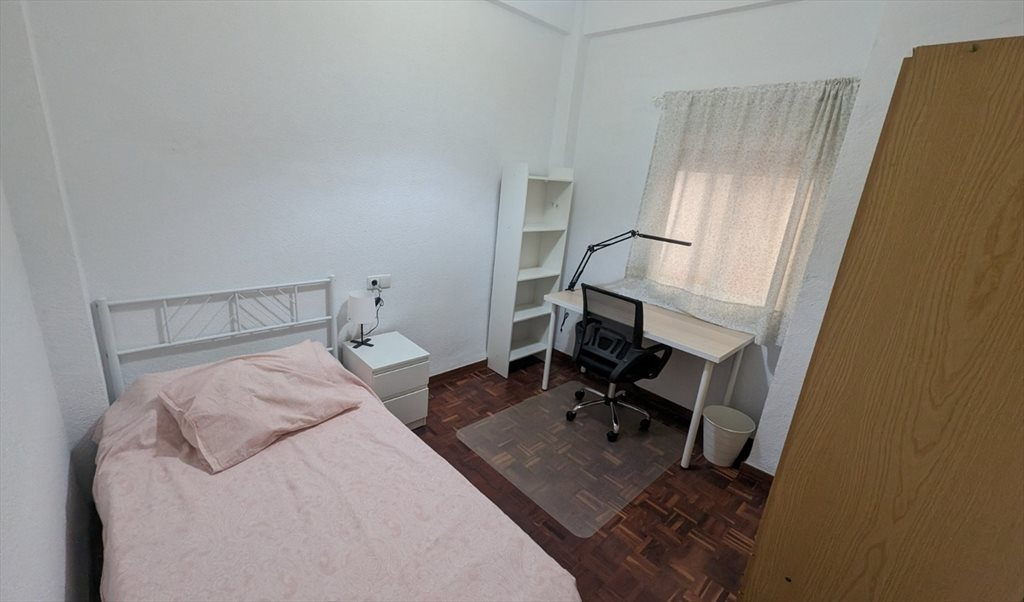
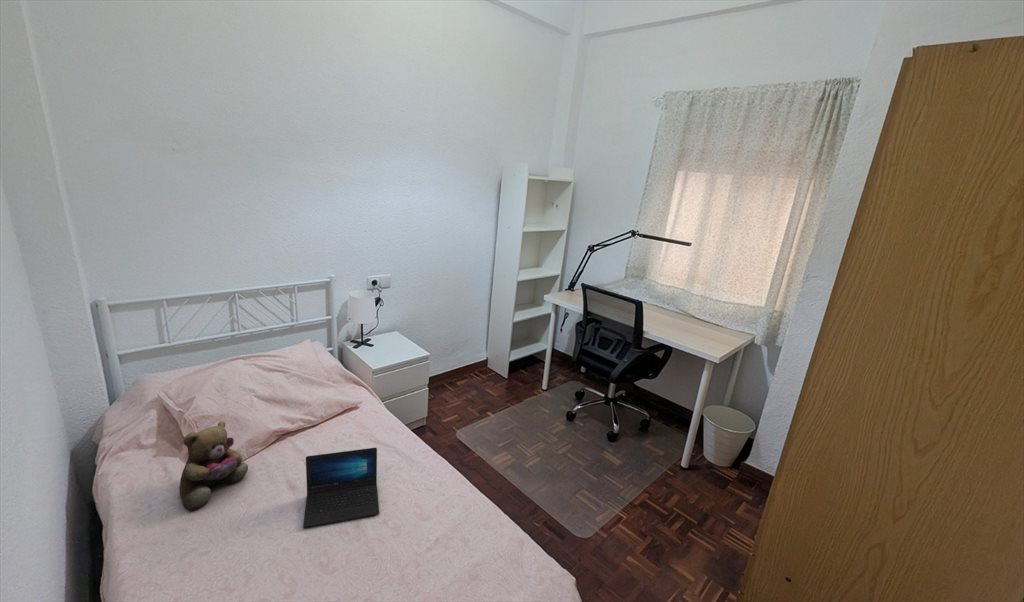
+ teddy bear [178,420,249,512]
+ laptop [302,447,380,529]
